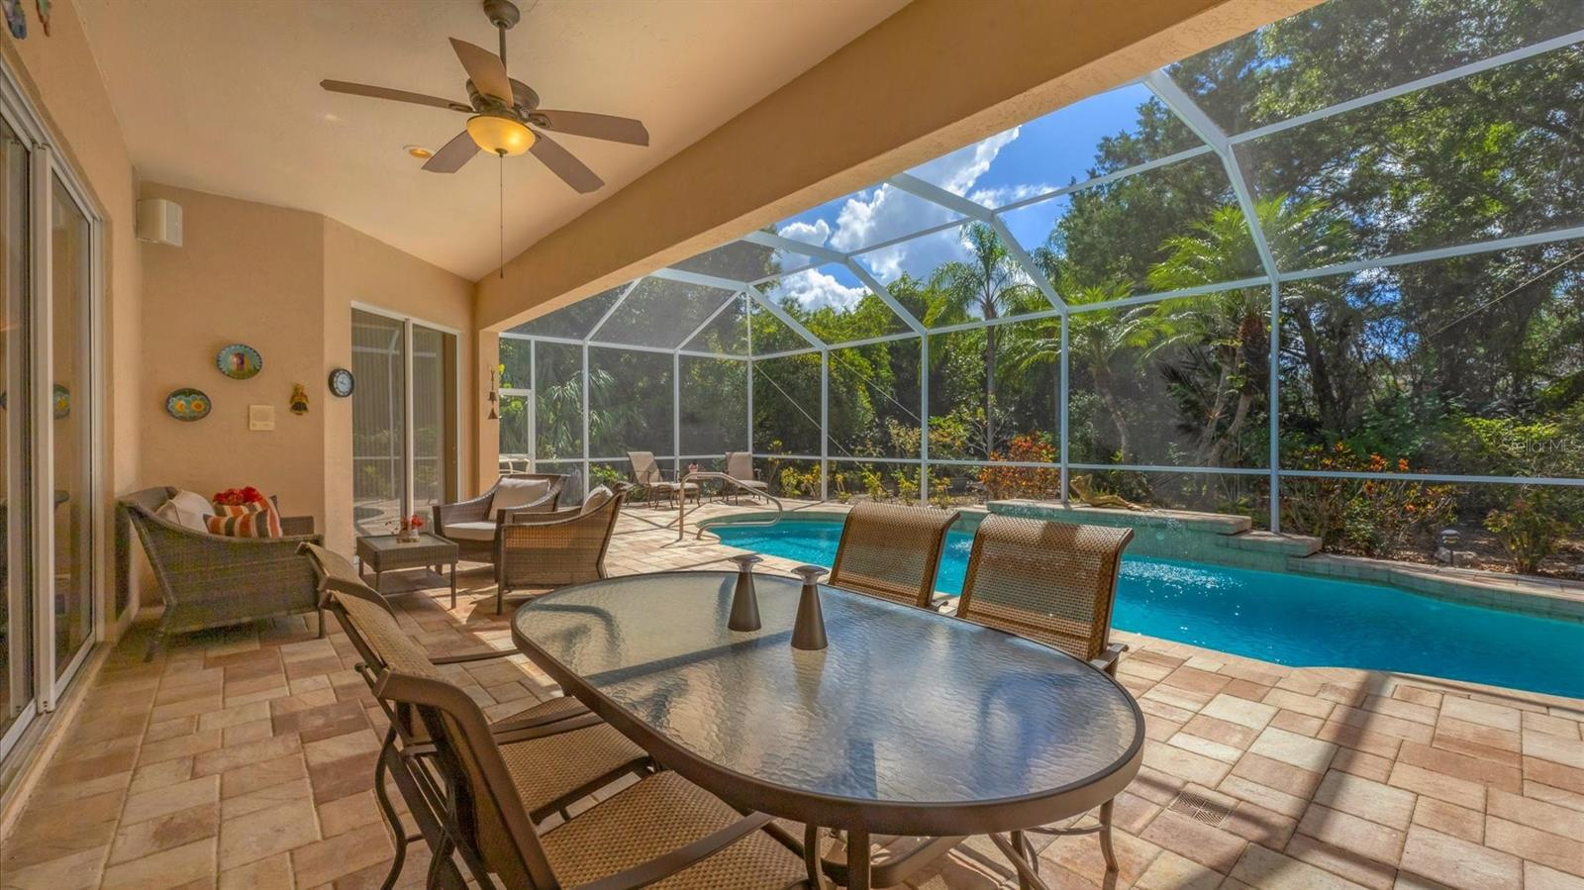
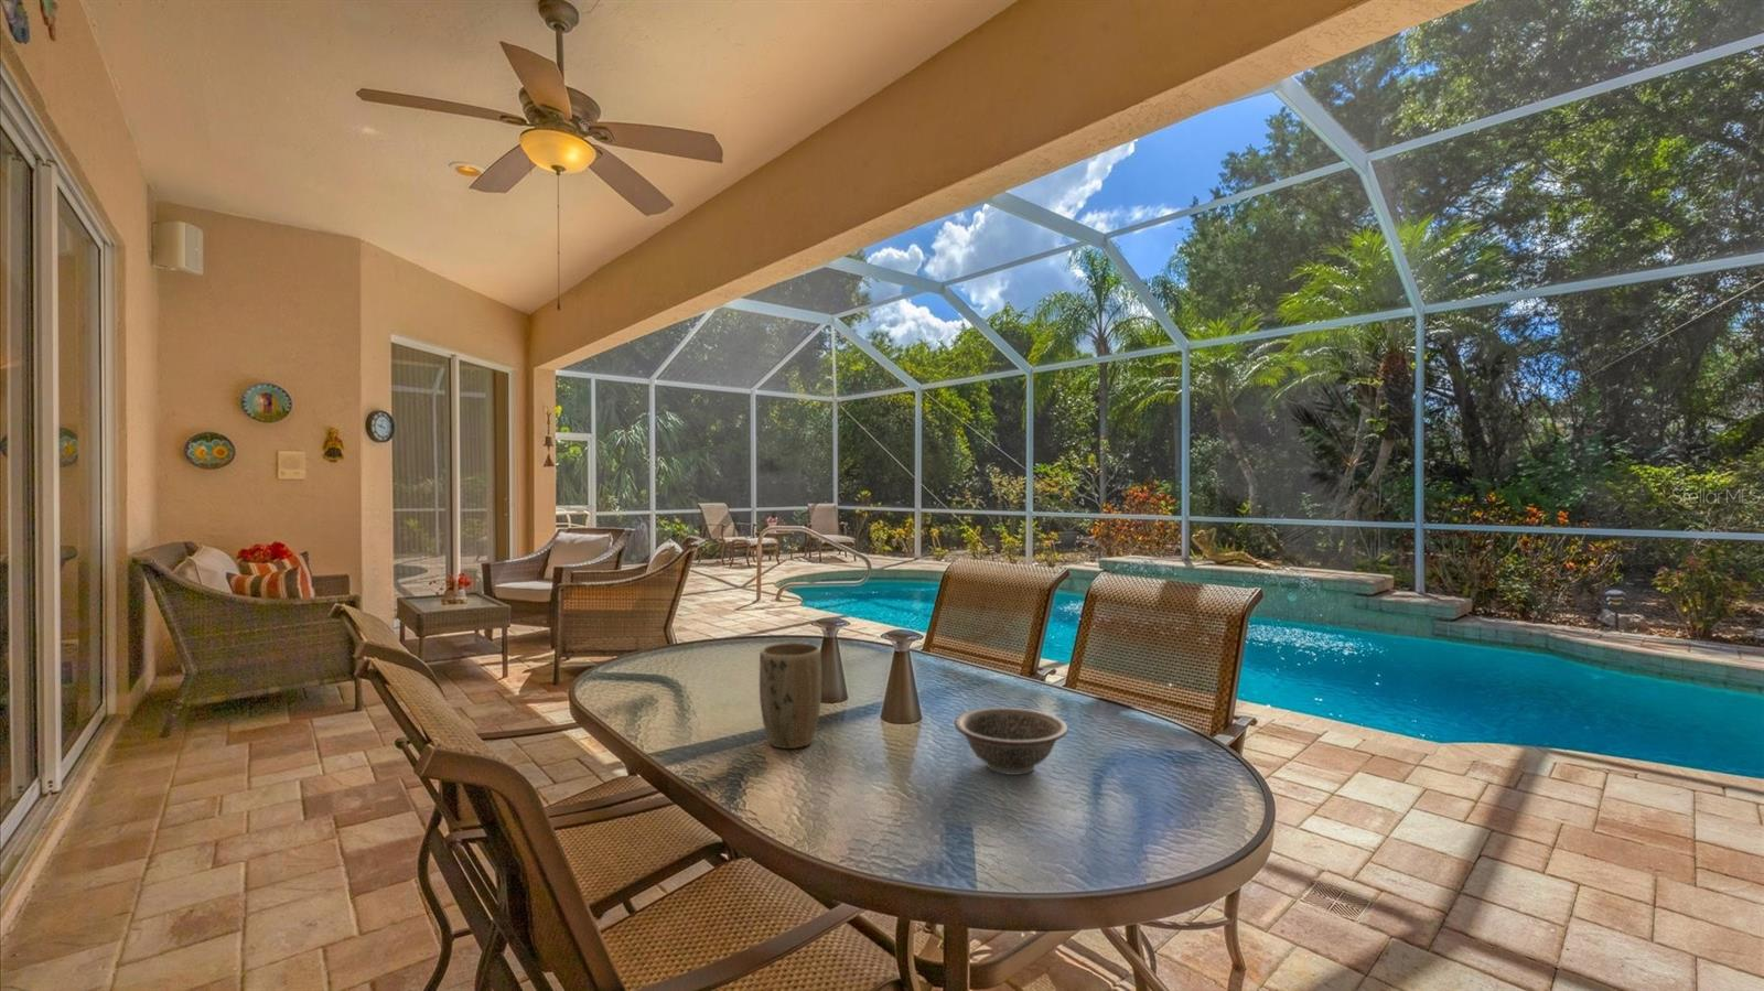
+ decorative bowl [953,706,1070,777]
+ plant pot [758,642,823,750]
